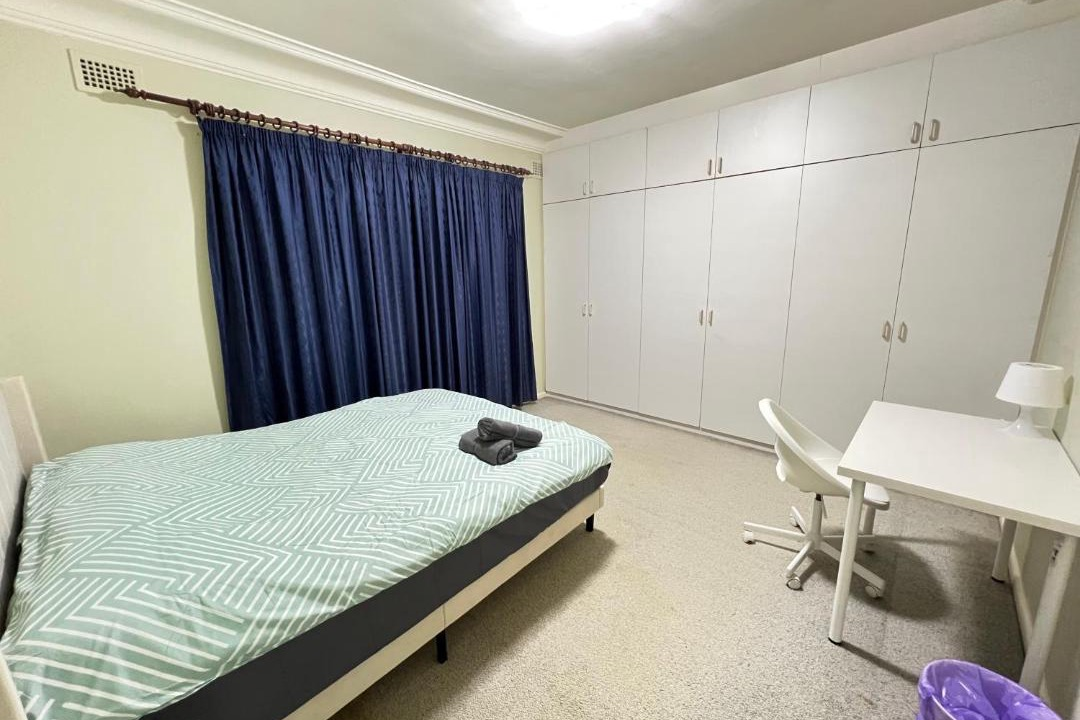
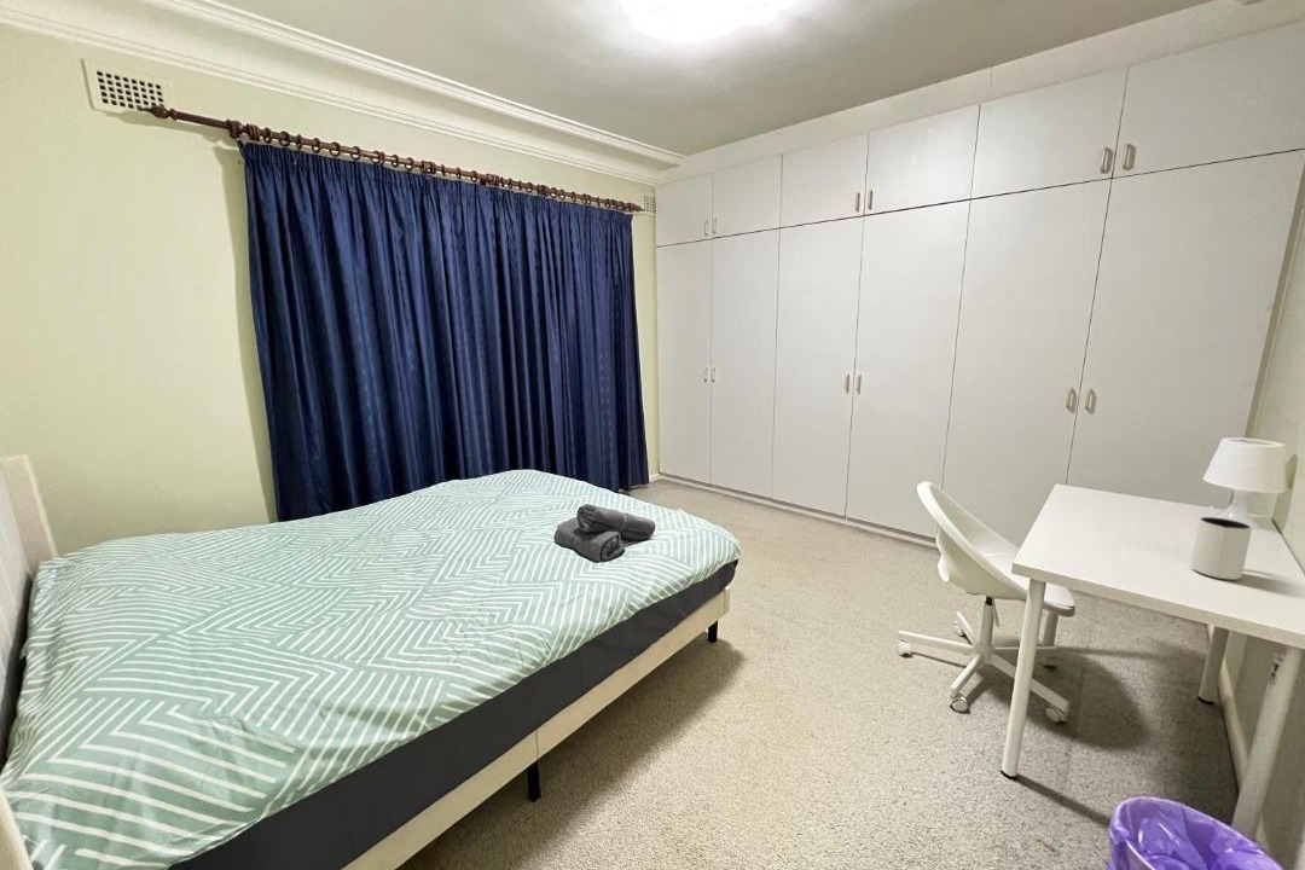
+ pitcher [1189,516,1253,581]
